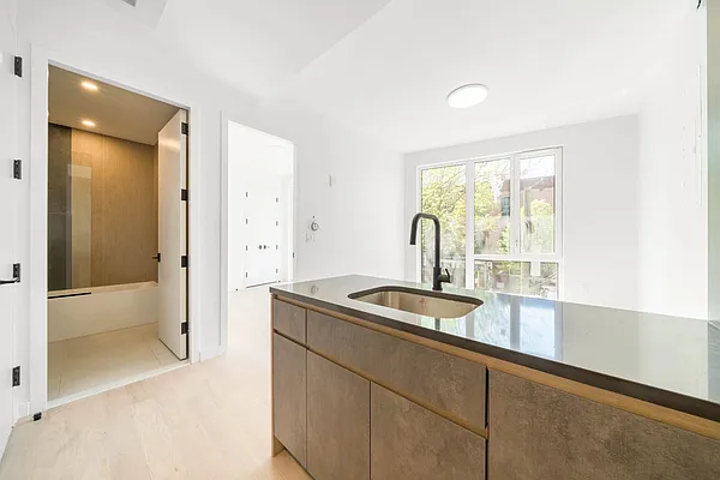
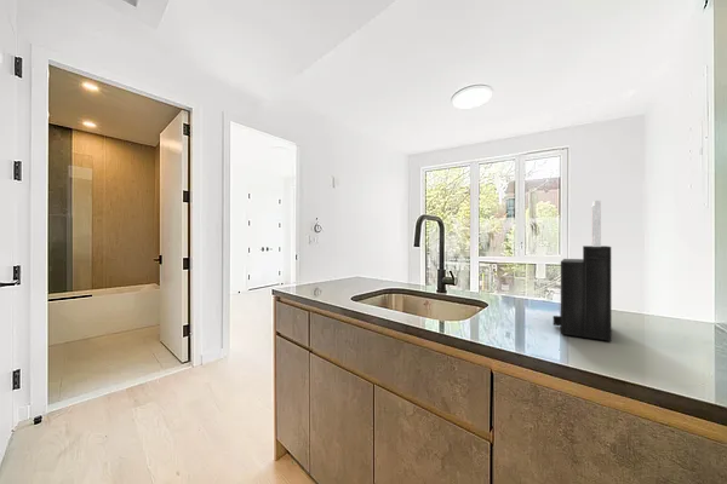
+ knife block [553,200,613,342]
